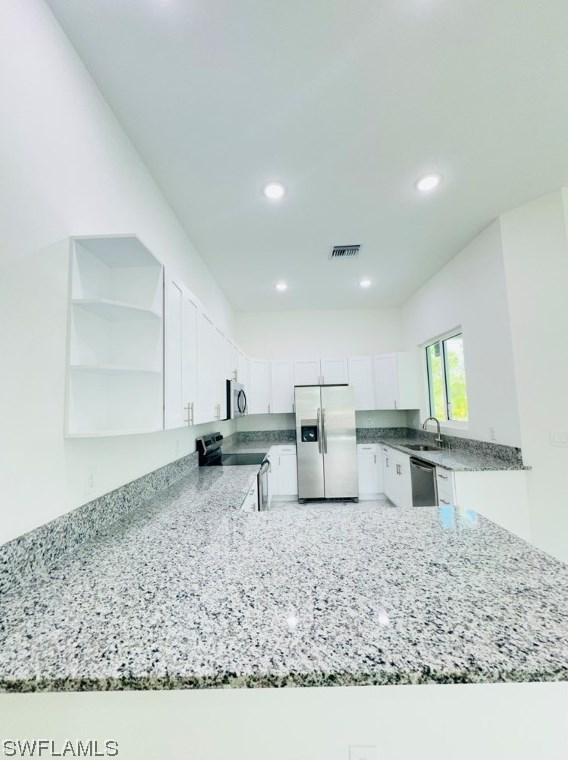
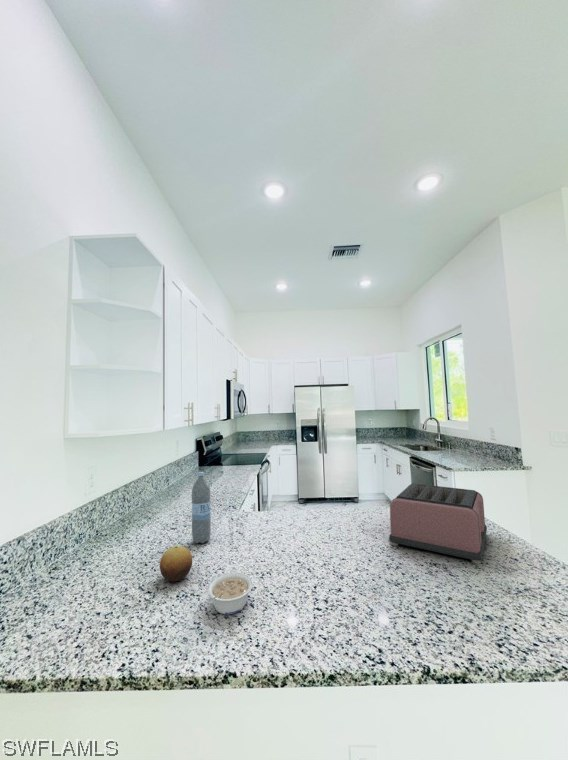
+ legume [205,571,254,615]
+ water bottle [191,471,212,545]
+ fruit [159,545,193,582]
+ toaster [388,483,488,565]
